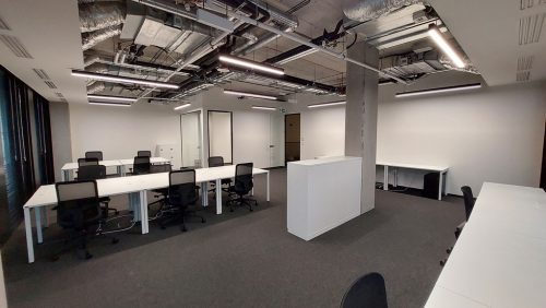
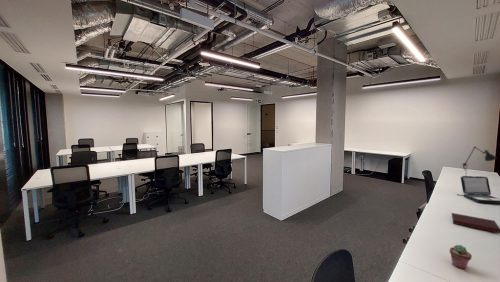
+ laptop [456,175,500,205]
+ desk lamp [462,145,498,173]
+ potted succulent [449,244,473,270]
+ notebook [450,212,500,234]
